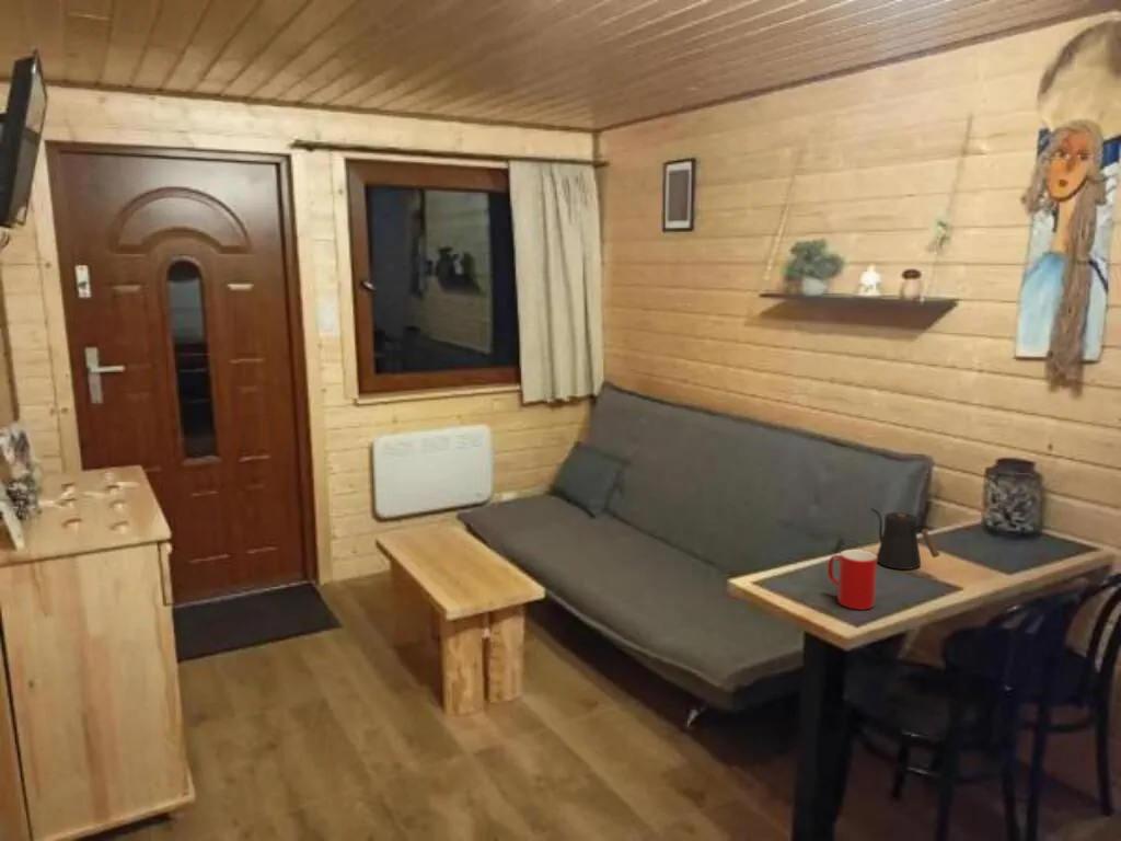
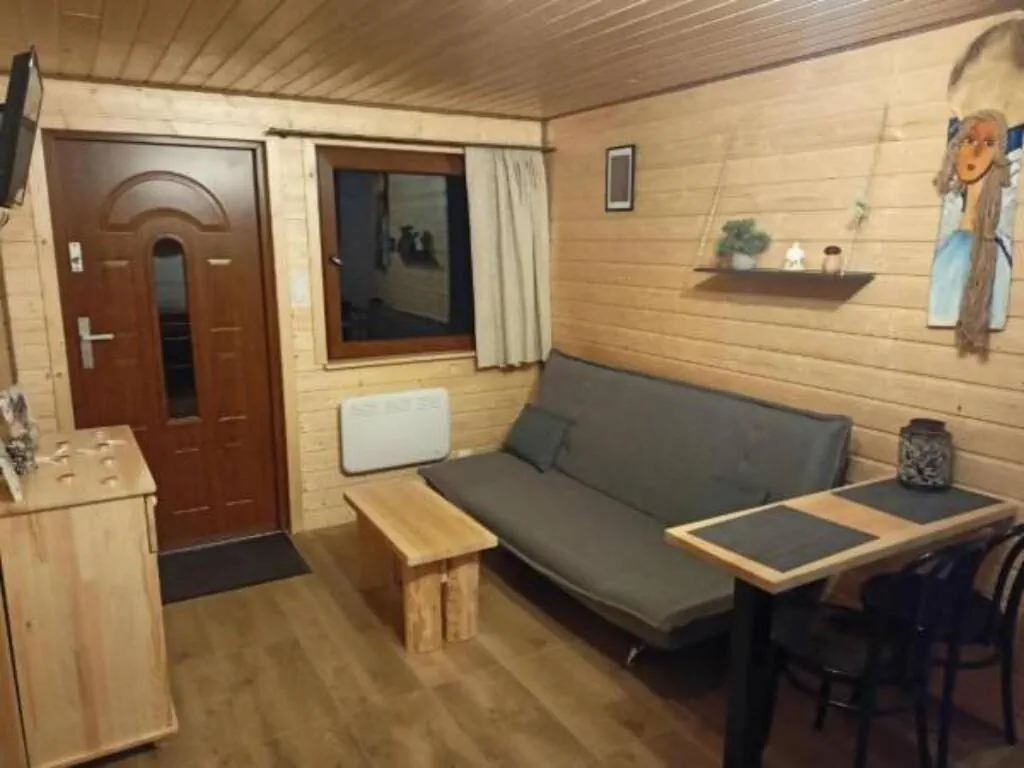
- kettle [869,507,941,571]
- cup [827,549,878,611]
